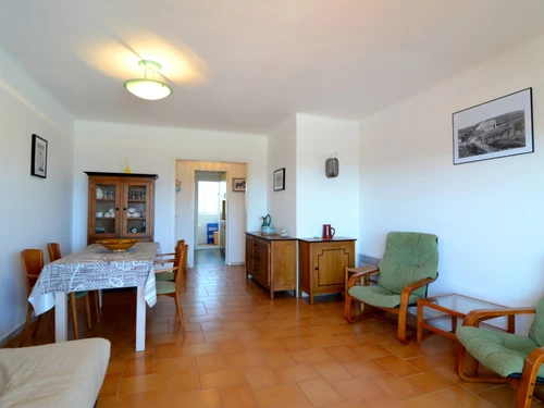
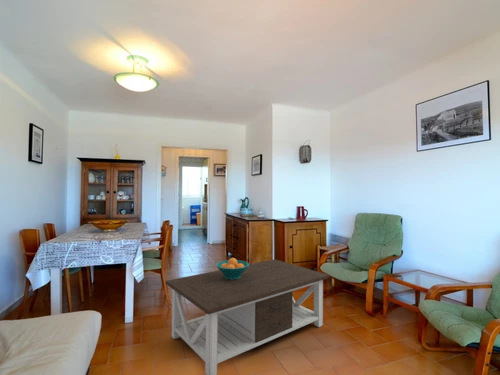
+ coffee table [165,258,330,375]
+ fruit bowl [215,257,250,280]
